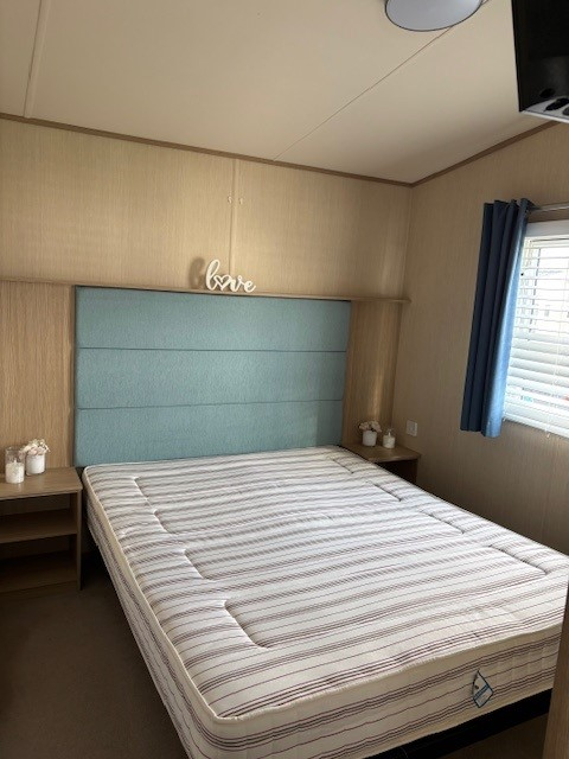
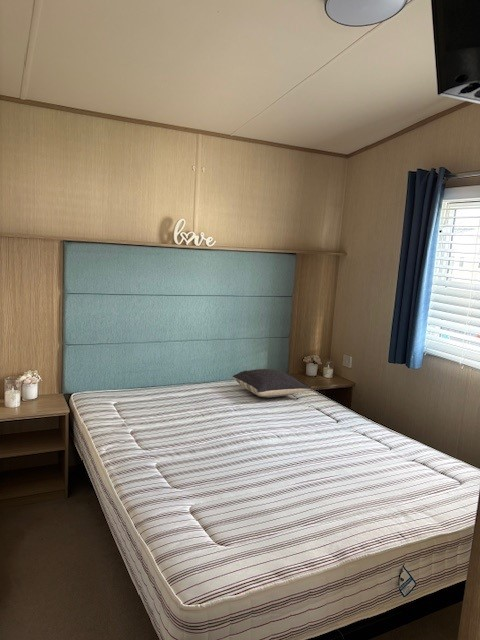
+ pillow [232,368,312,398]
